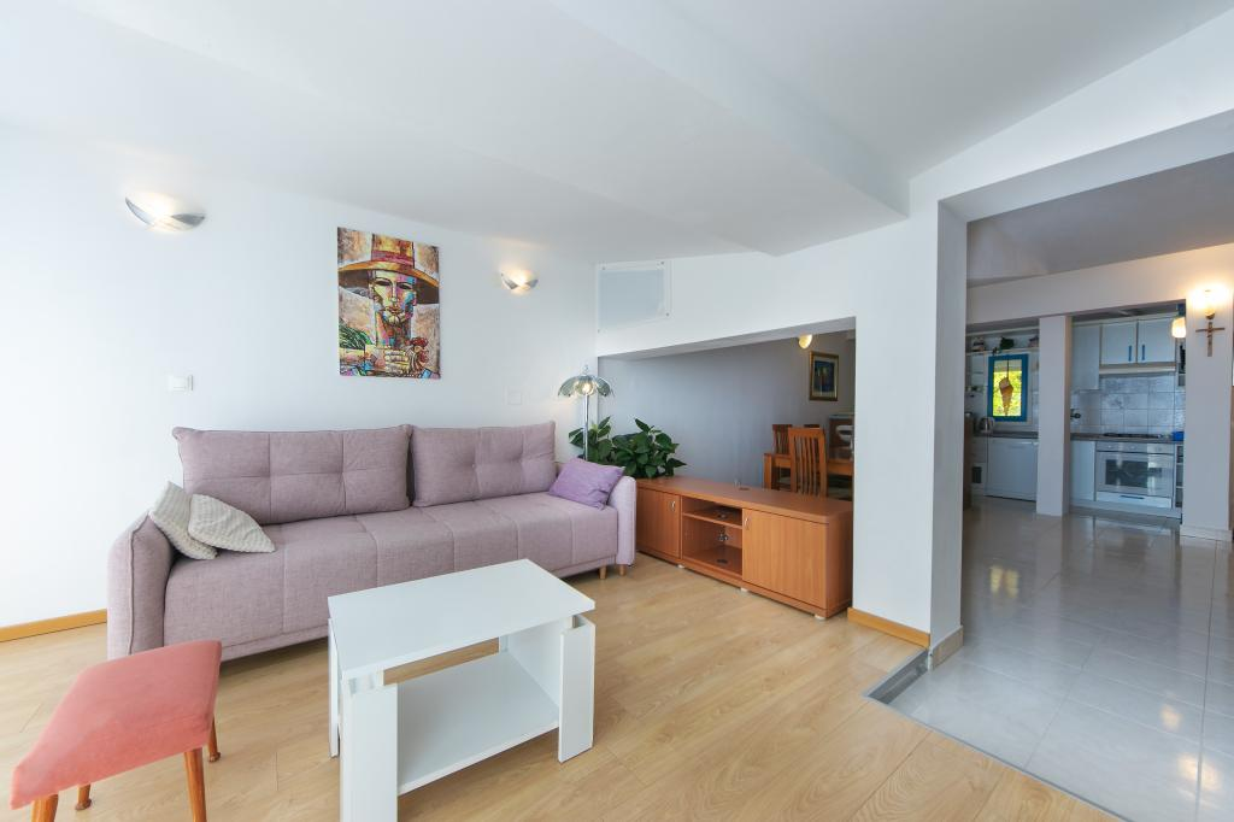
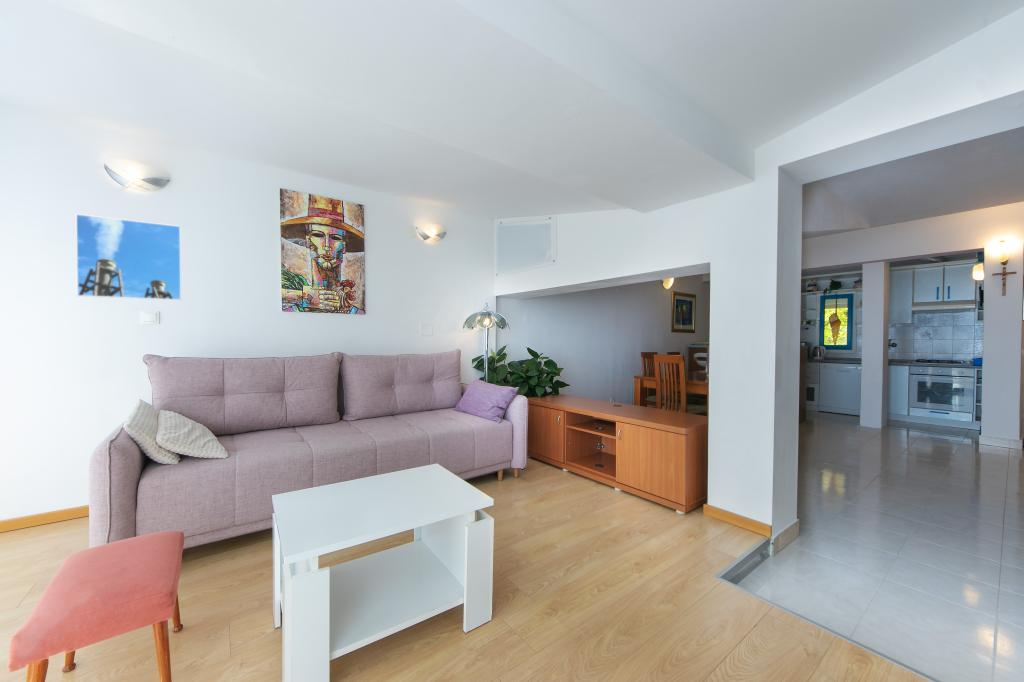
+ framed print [75,213,182,301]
